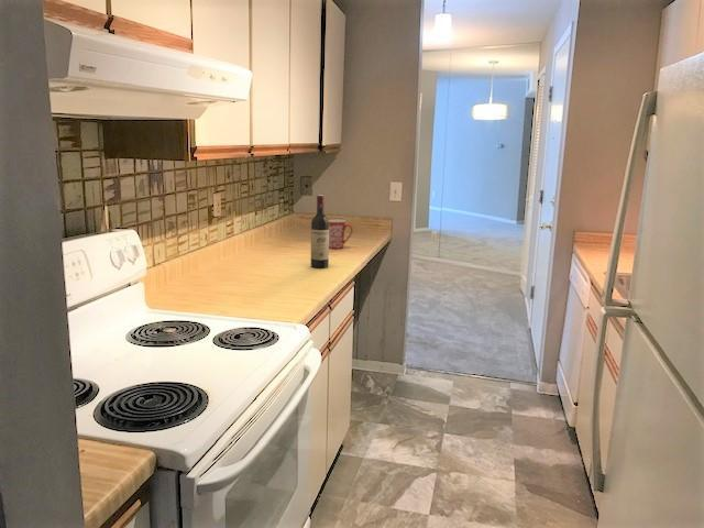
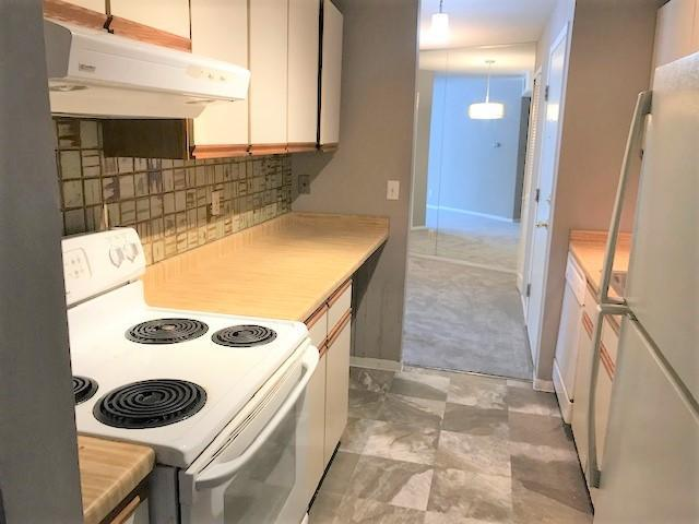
- mug [328,219,353,250]
- wine bottle [310,194,330,270]
